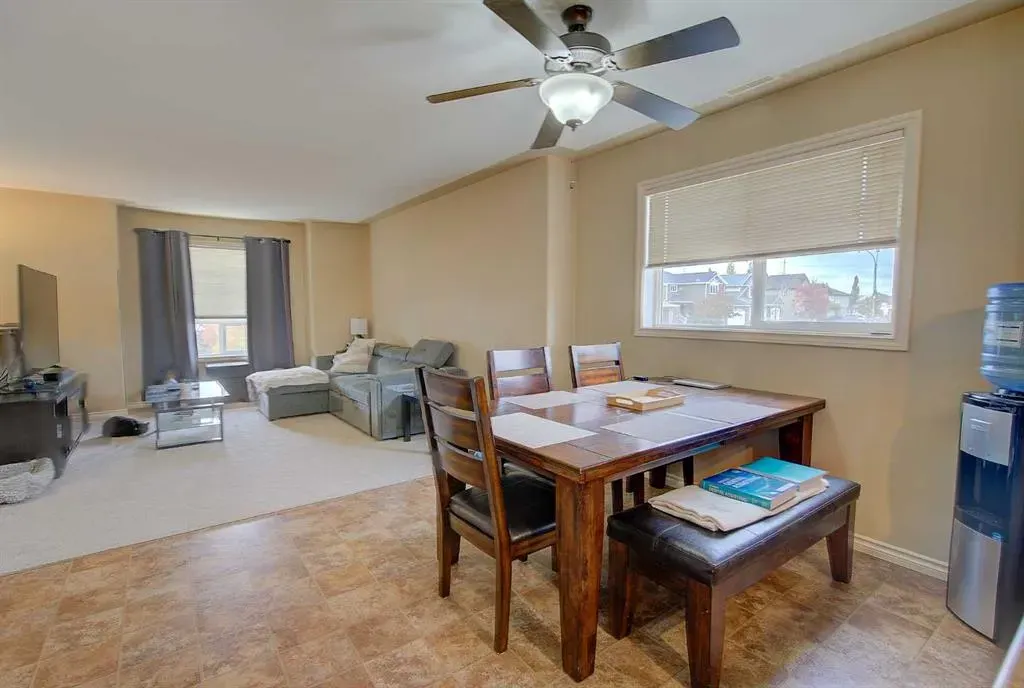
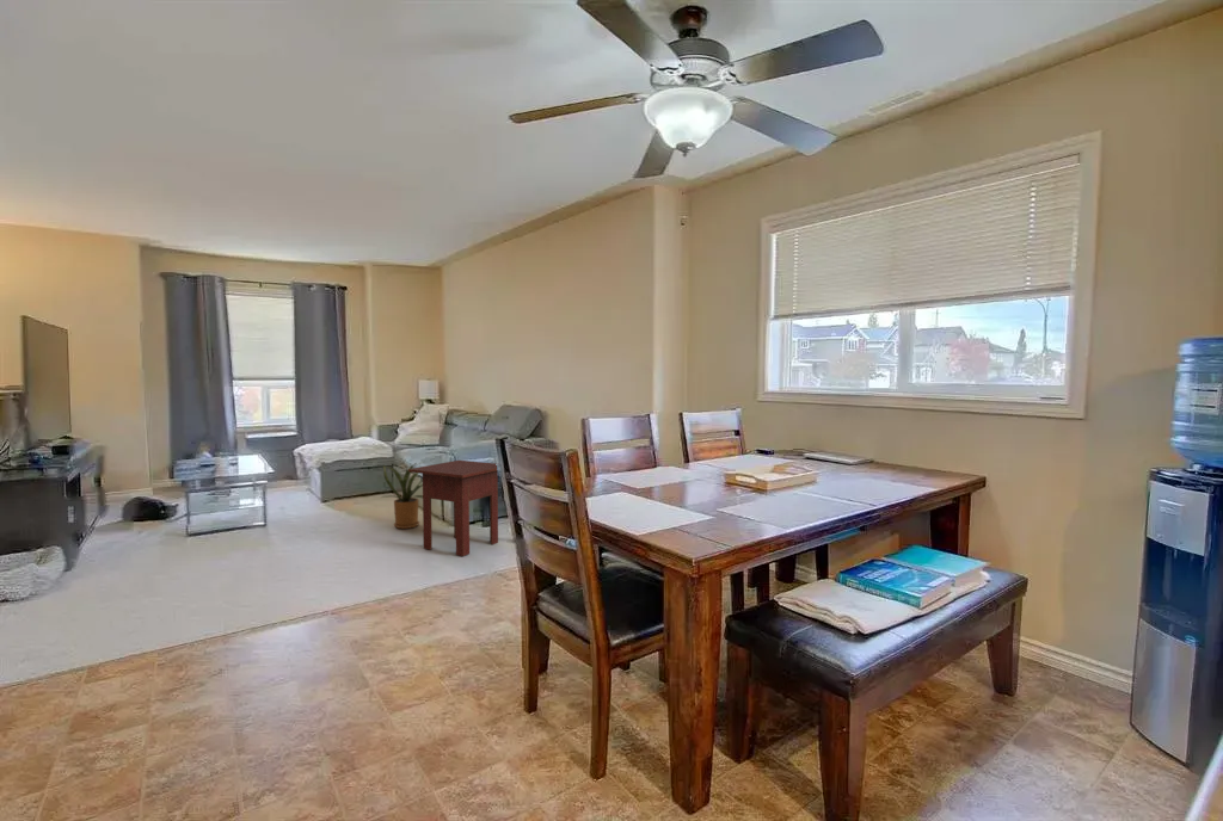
+ house plant [381,461,424,530]
+ side table [407,459,499,557]
